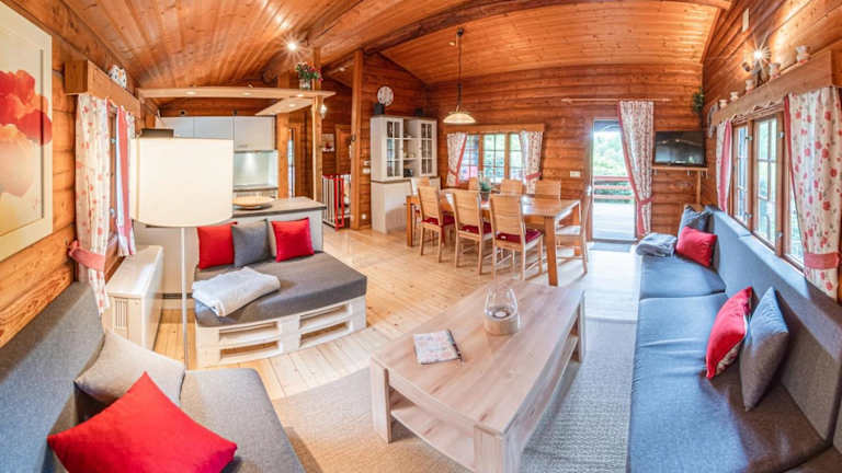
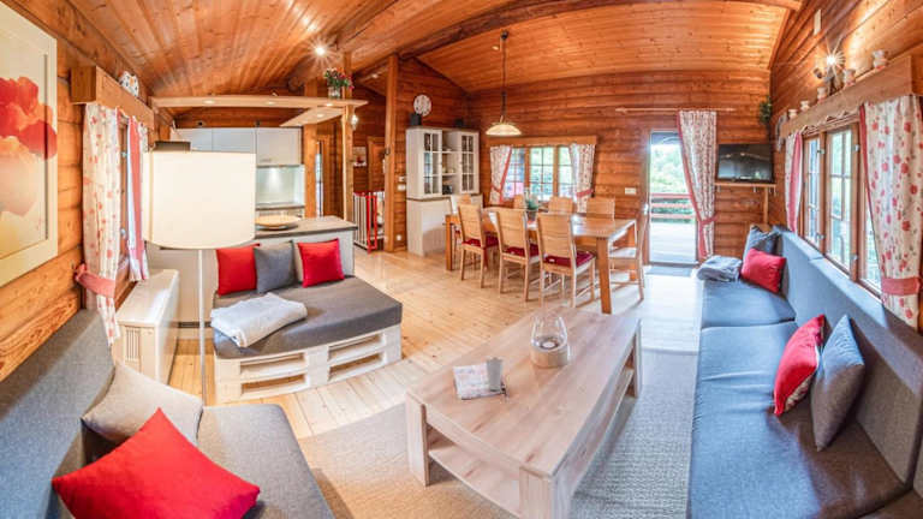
+ cup [483,354,505,392]
